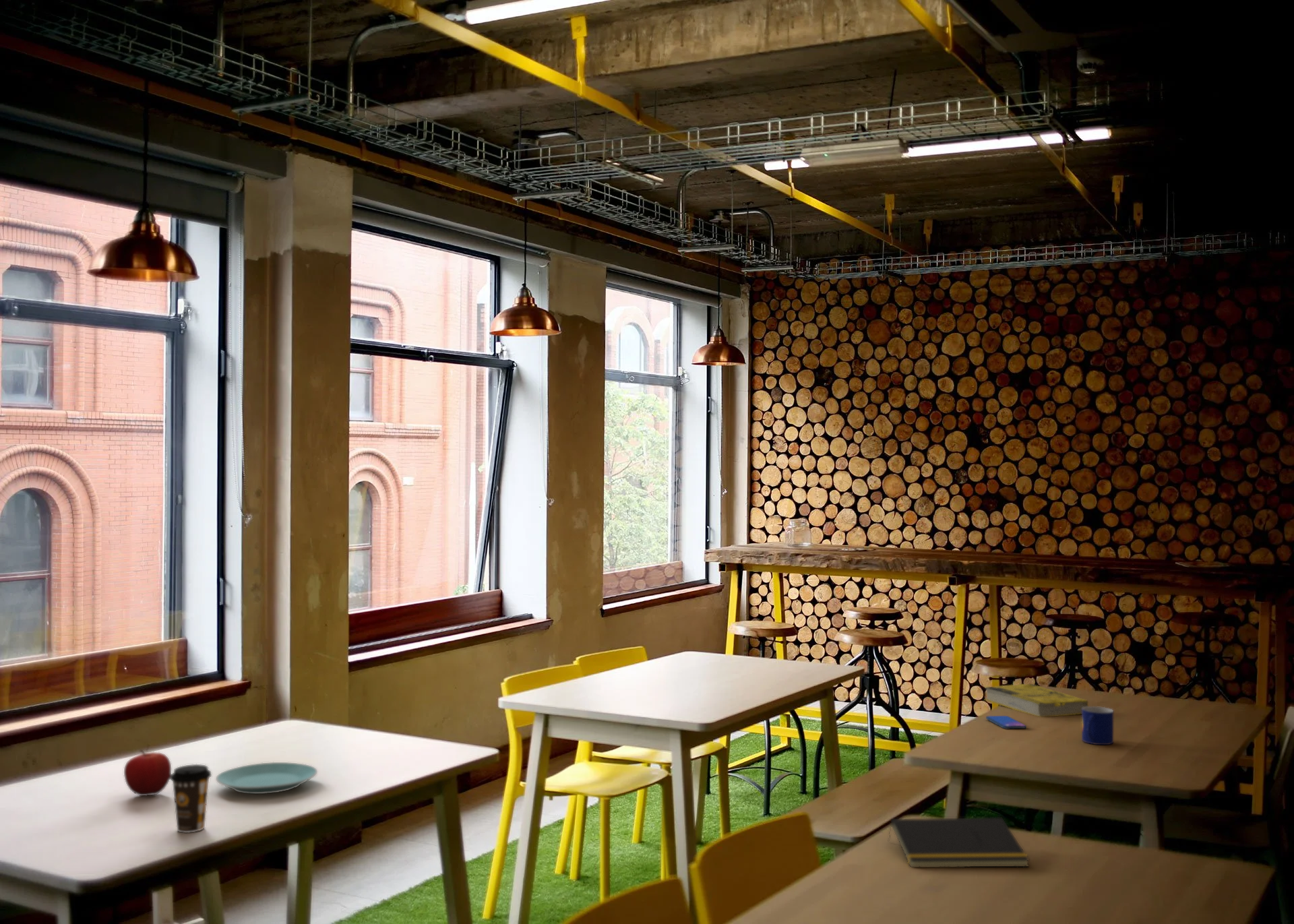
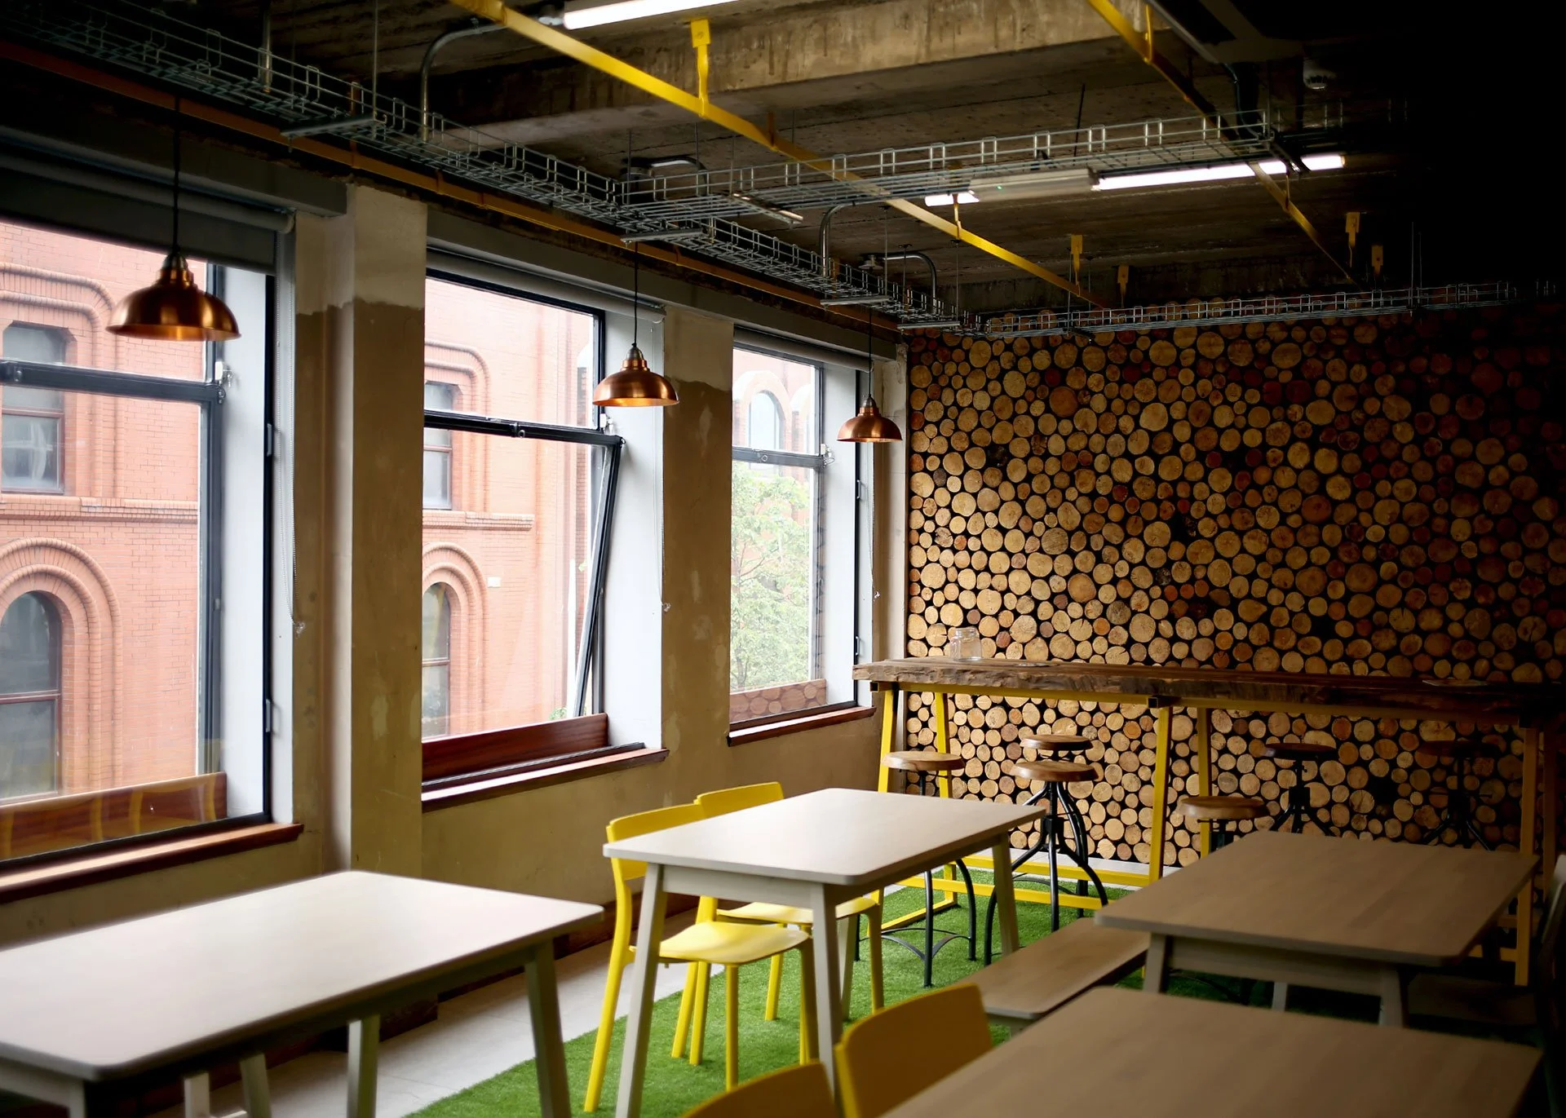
- book [984,683,1089,718]
- plate [215,762,318,795]
- mug [1081,706,1114,745]
- fruit [123,749,172,797]
- coffee cup [170,764,212,834]
- notepad [888,818,1030,868]
- smartphone [985,715,1027,730]
